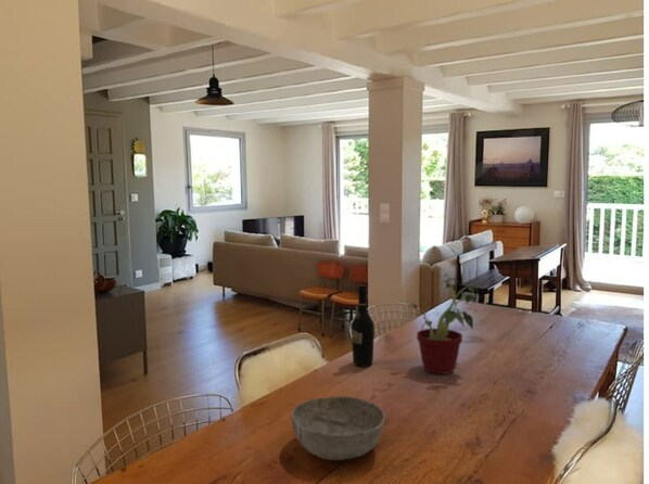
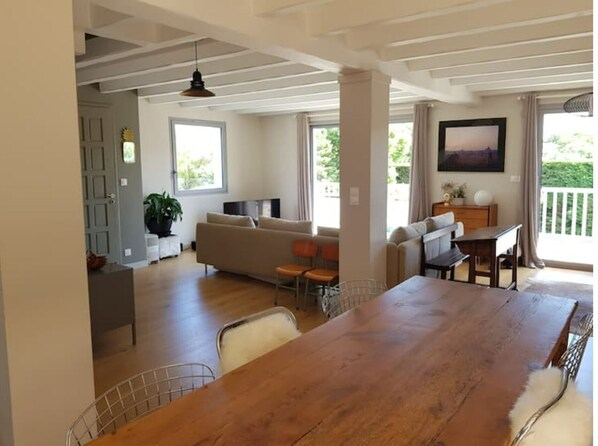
- wine bottle [351,284,376,368]
- bowl [291,395,385,461]
- potted plant [408,272,484,375]
